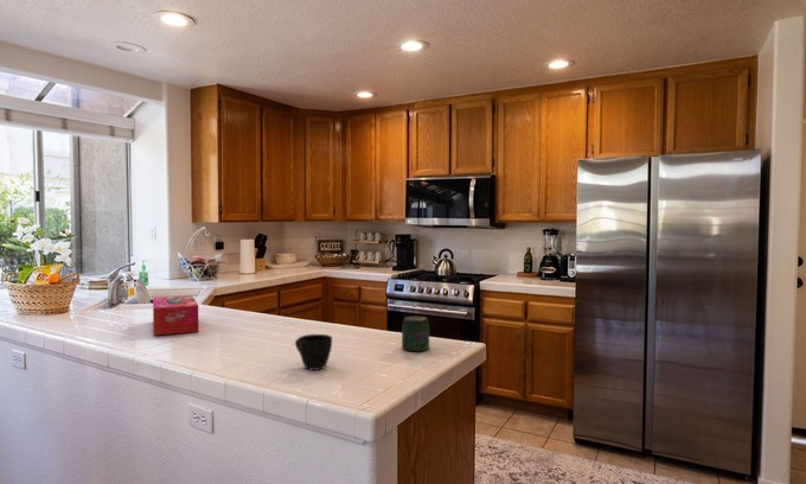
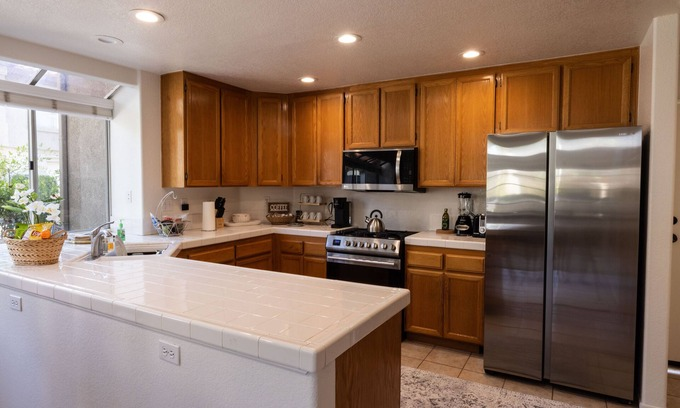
- cup [294,333,333,371]
- jar [401,316,430,352]
- tissue box [152,294,200,337]
